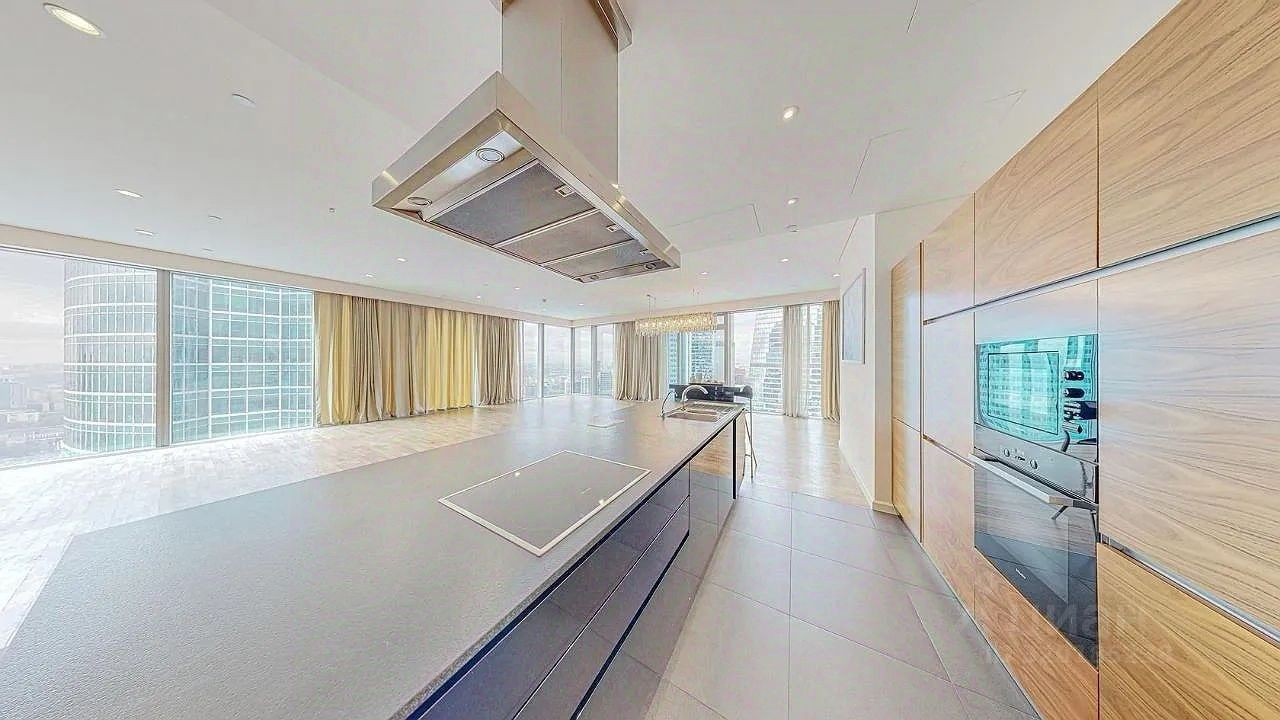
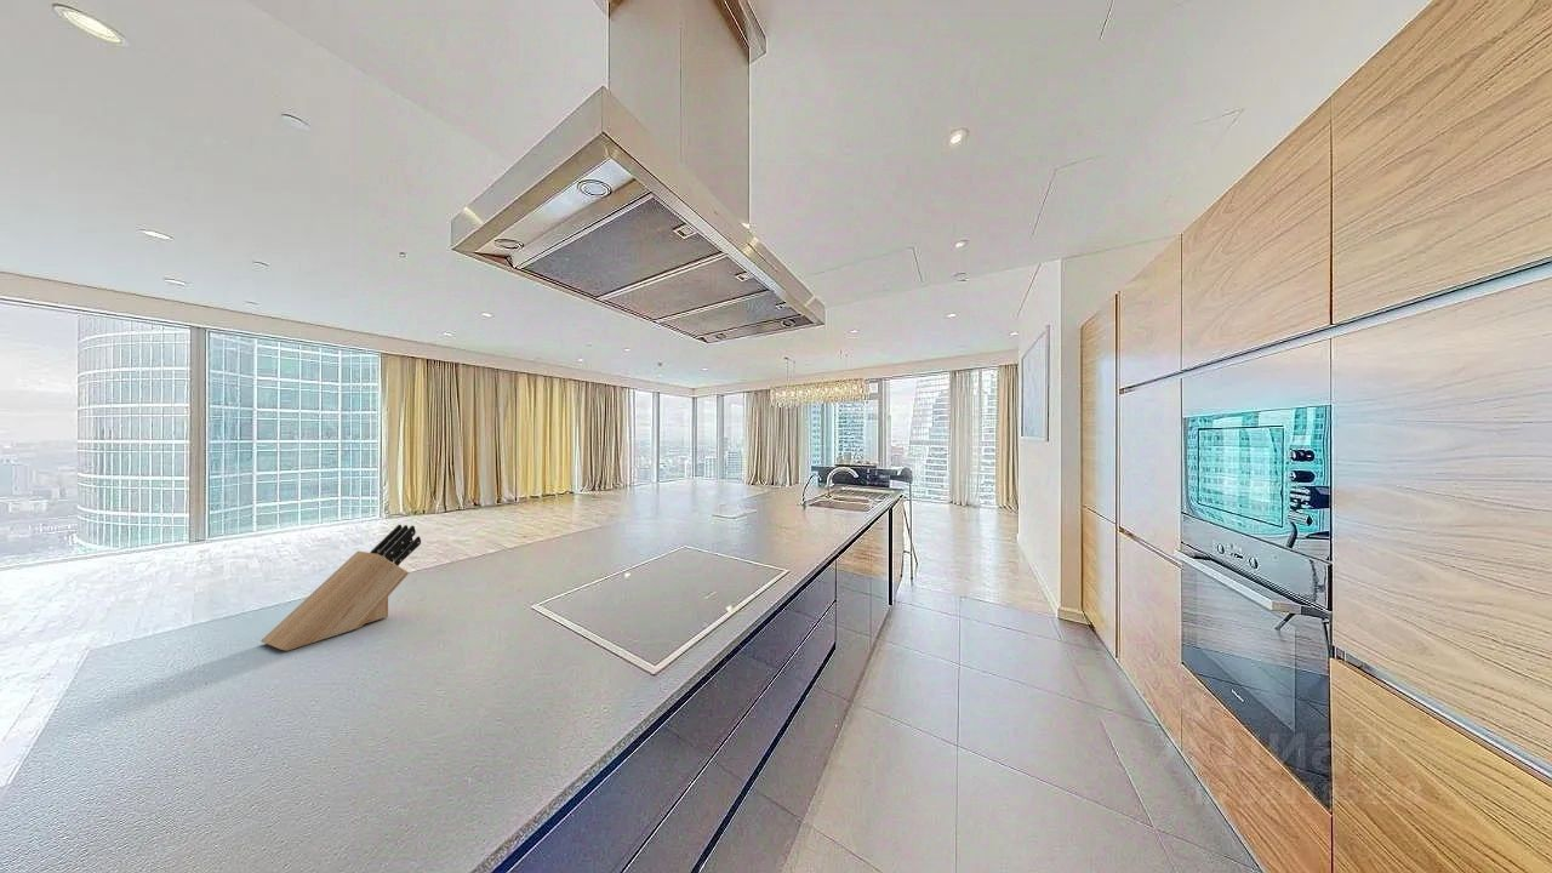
+ knife block [259,524,422,652]
